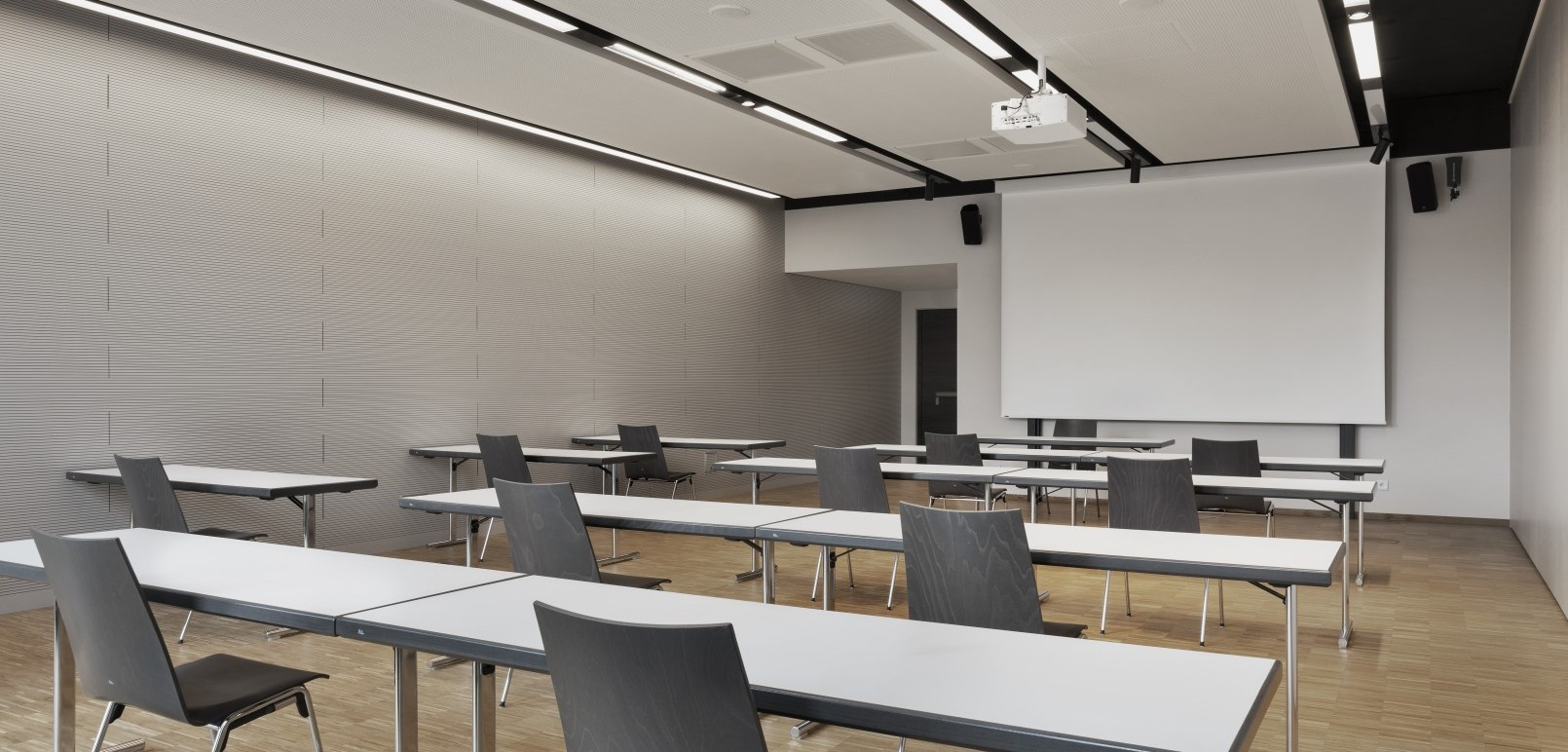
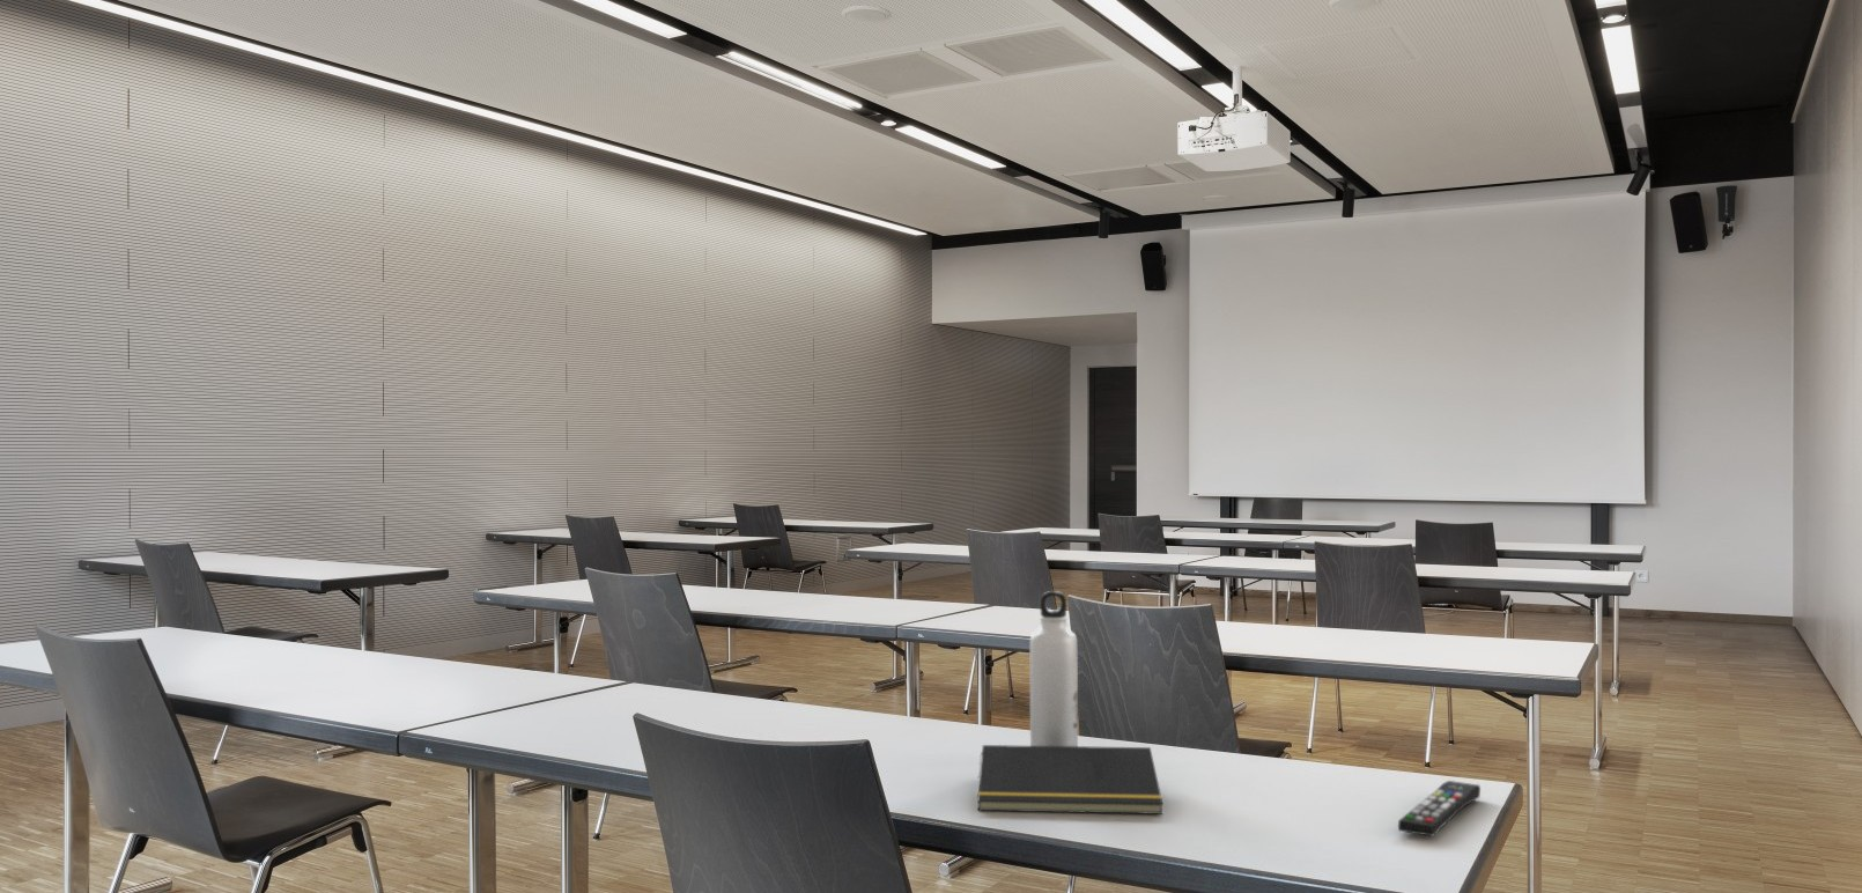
+ notepad [977,743,1164,816]
+ water bottle [1030,590,1079,746]
+ remote control [1396,780,1482,837]
